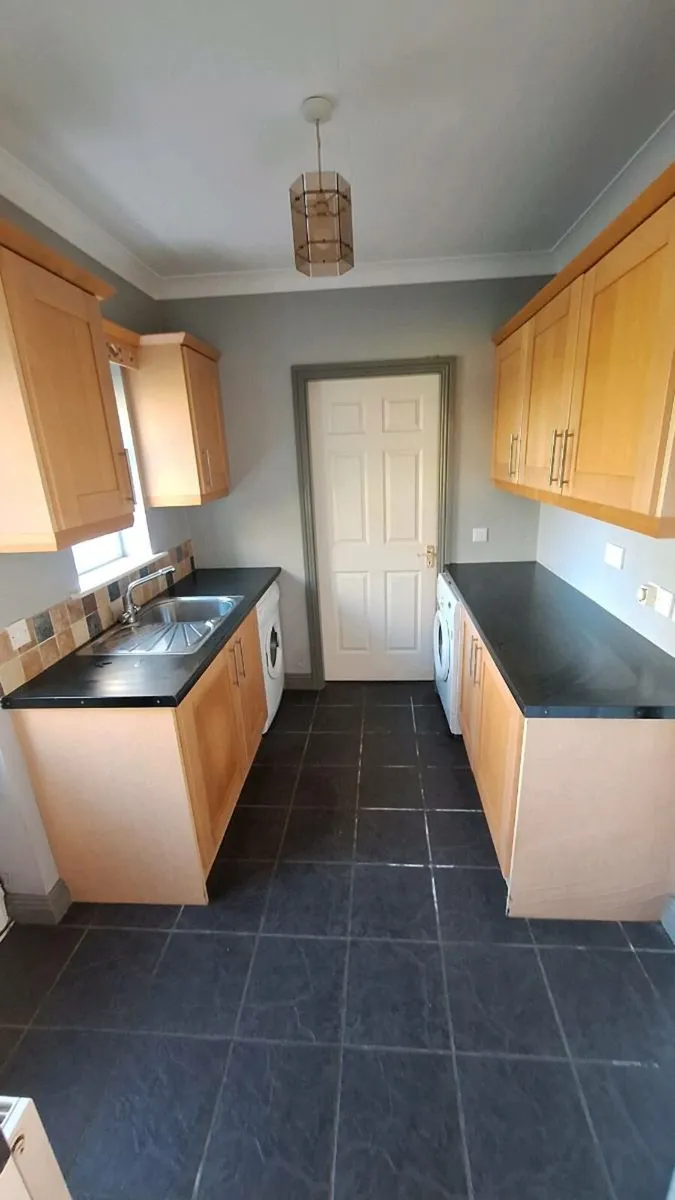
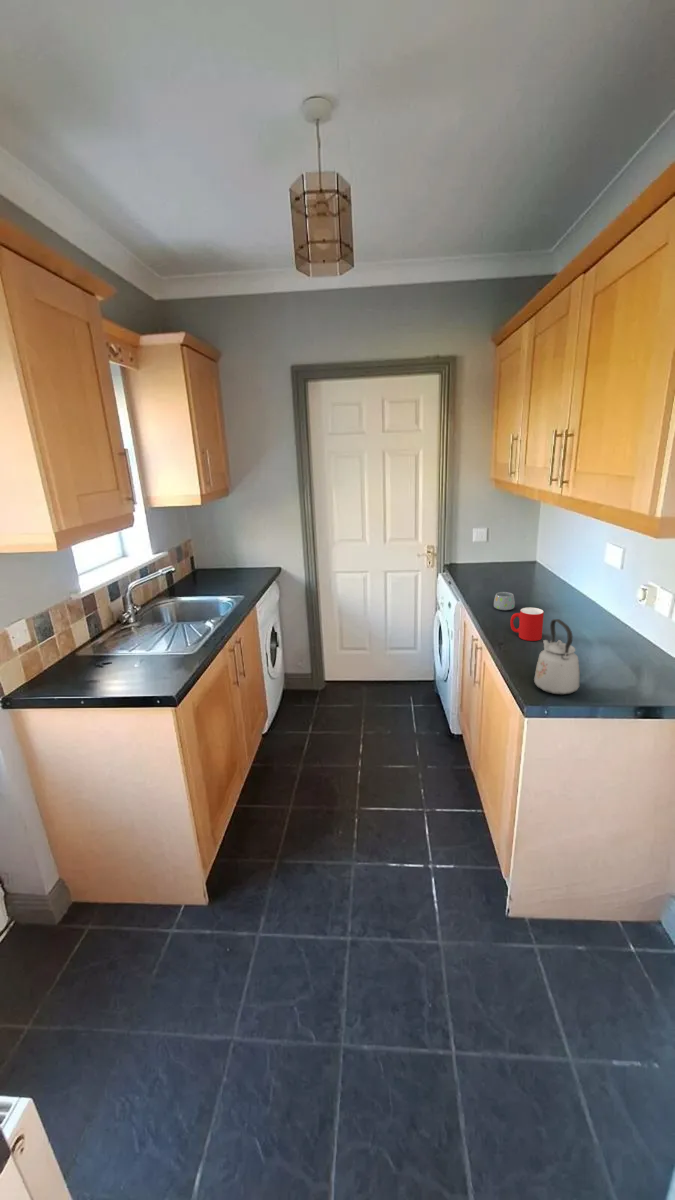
+ mug [493,591,516,611]
+ cup [509,607,545,642]
+ kettle [533,618,580,696]
